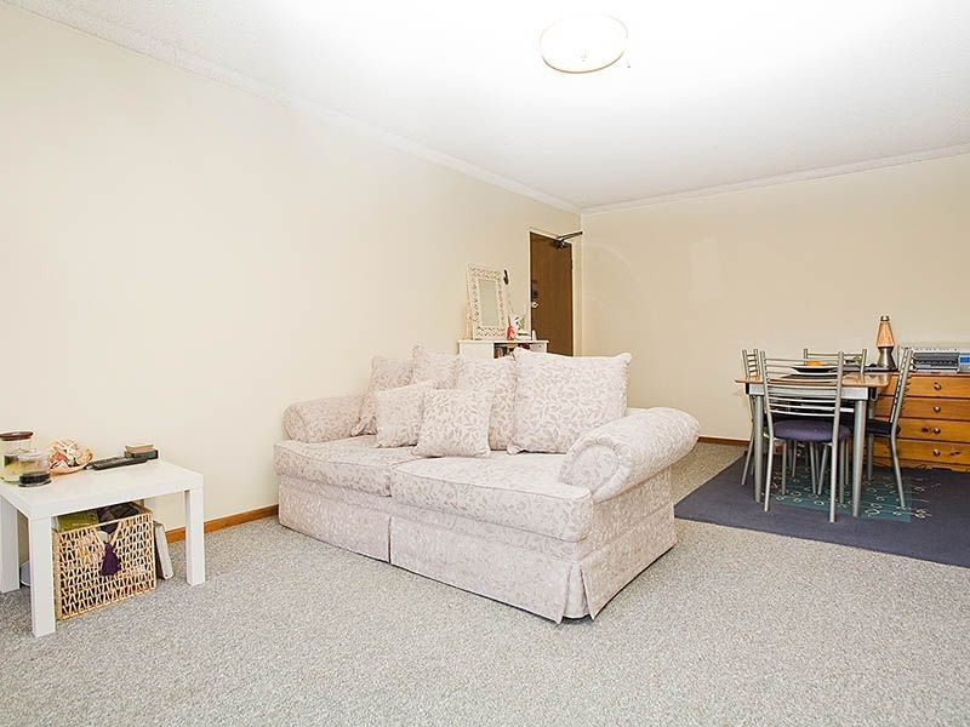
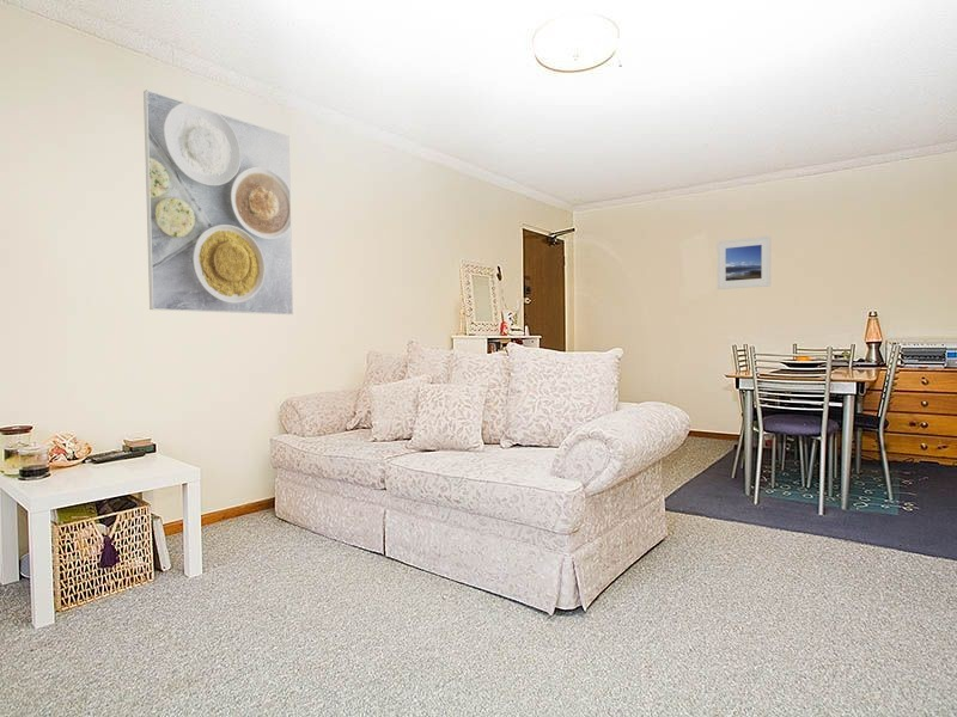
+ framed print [717,234,772,290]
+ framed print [142,88,294,315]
